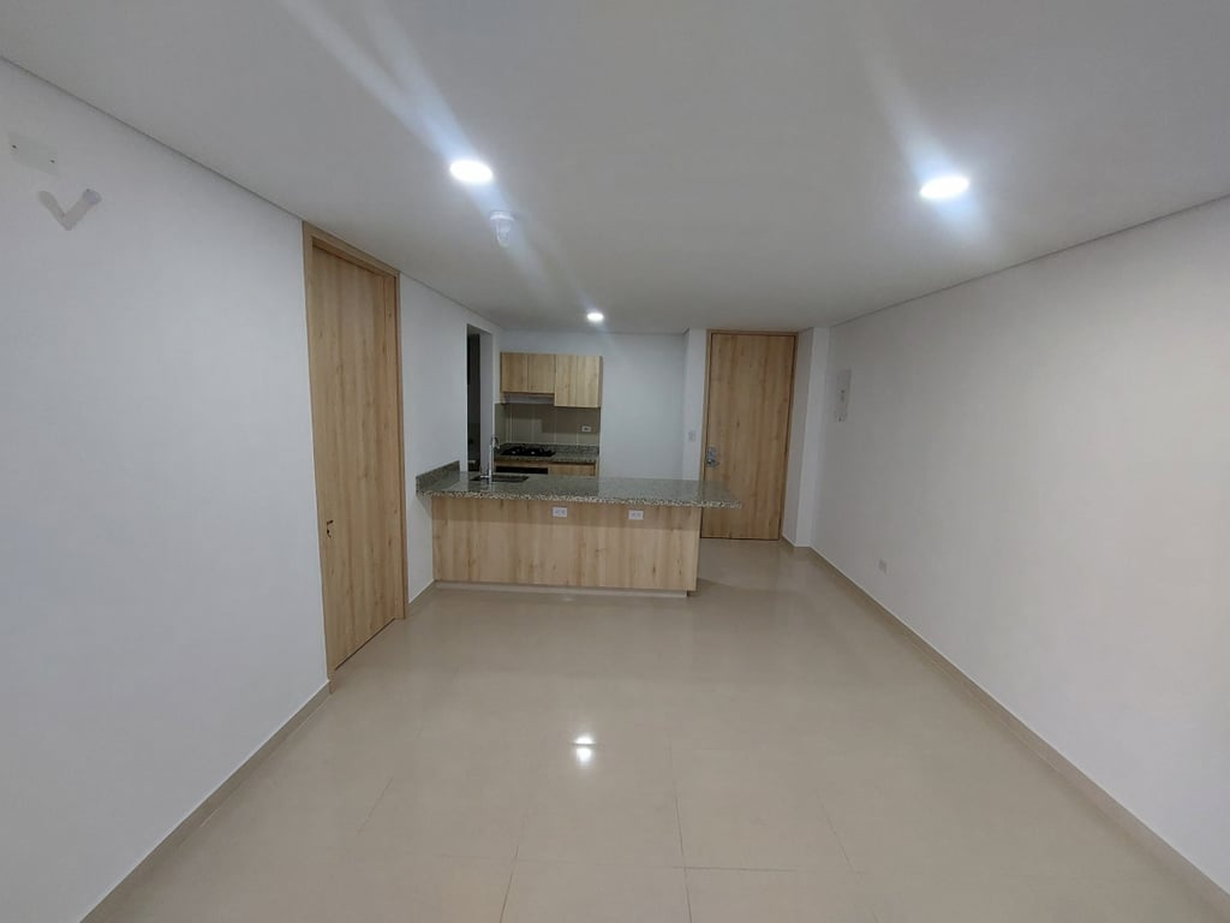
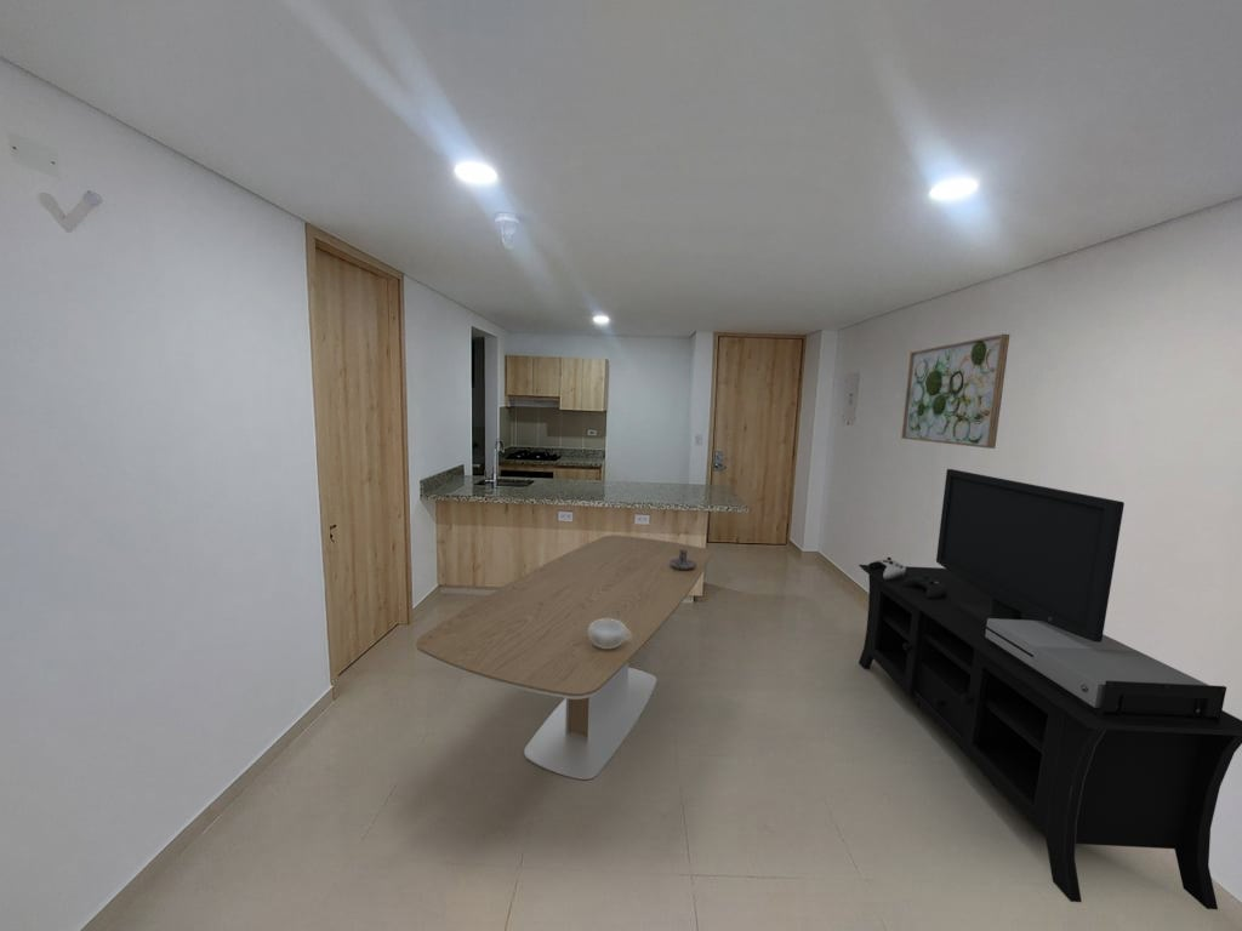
+ wall art [900,333,1010,450]
+ decorative bowl [589,619,631,649]
+ dining table [415,535,713,781]
+ media console [858,468,1242,910]
+ candle holder [670,549,696,570]
